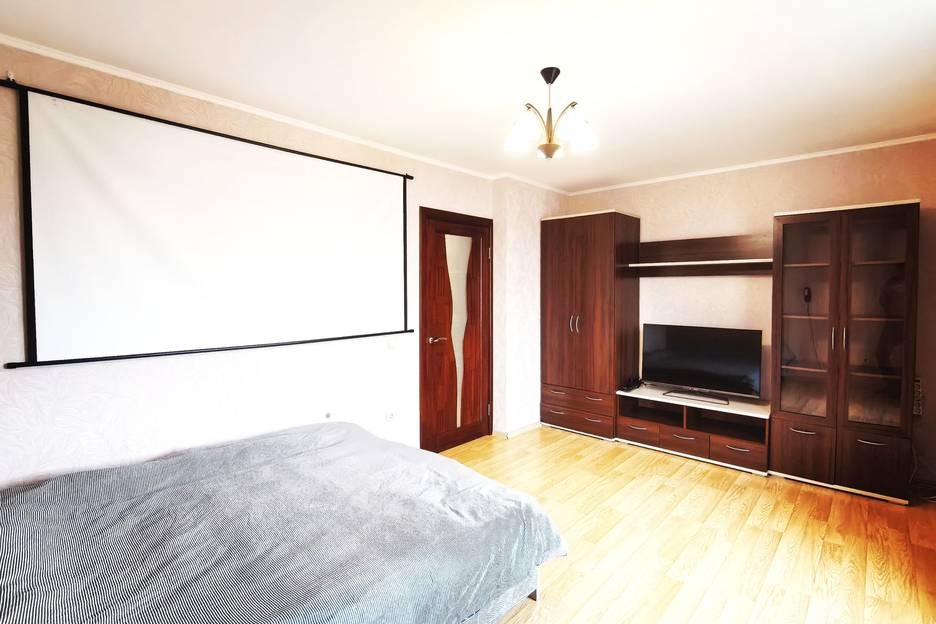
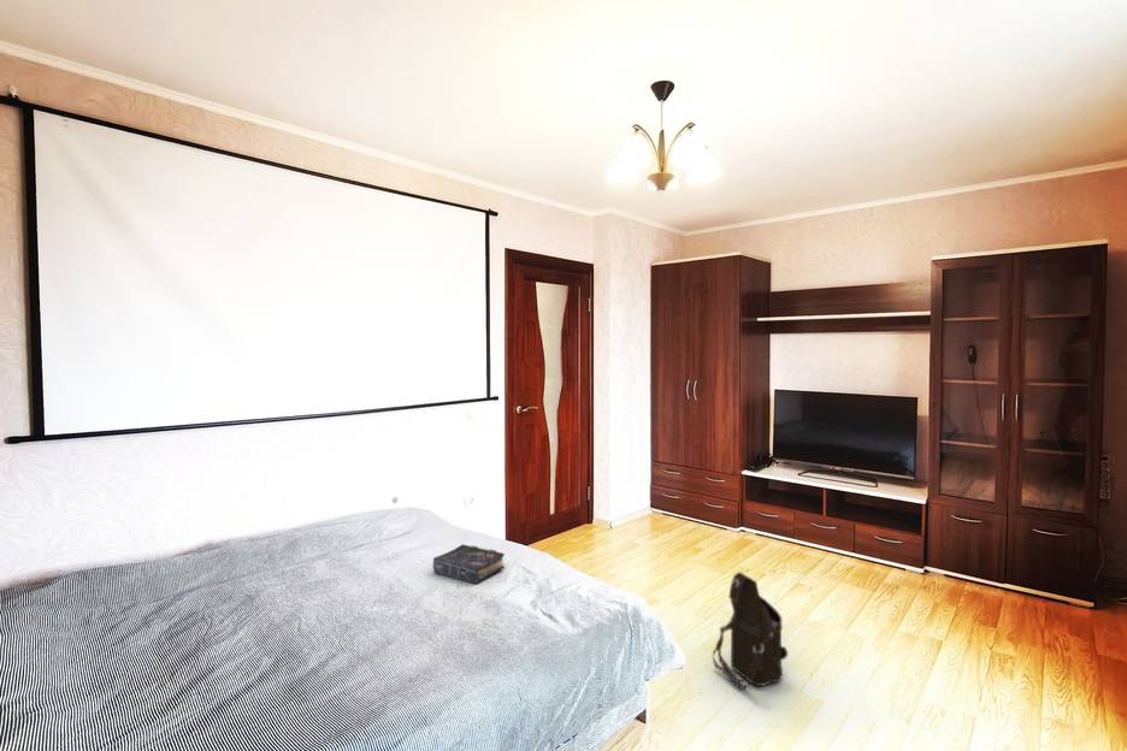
+ book [432,543,506,585]
+ shoulder bag [712,570,790,691]
